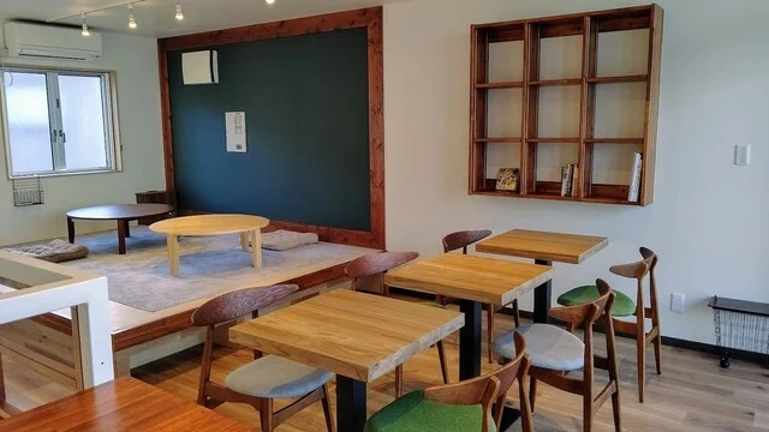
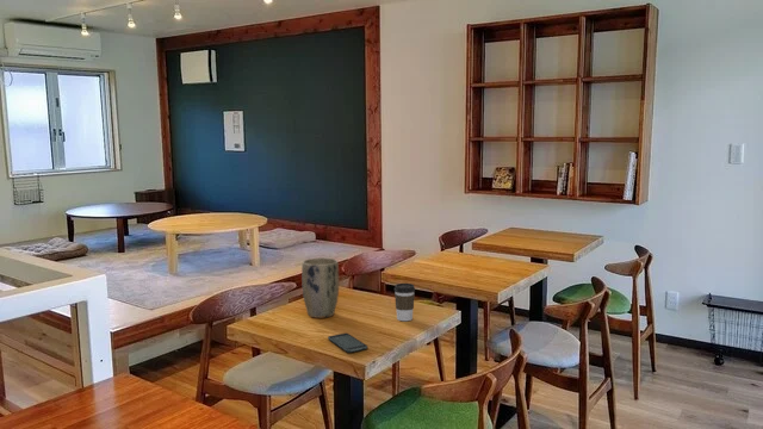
+ smartphone [327,332,368,354]
+ coffee cup [393,282,416,322]
+ plant pot [300,256,340,319]
